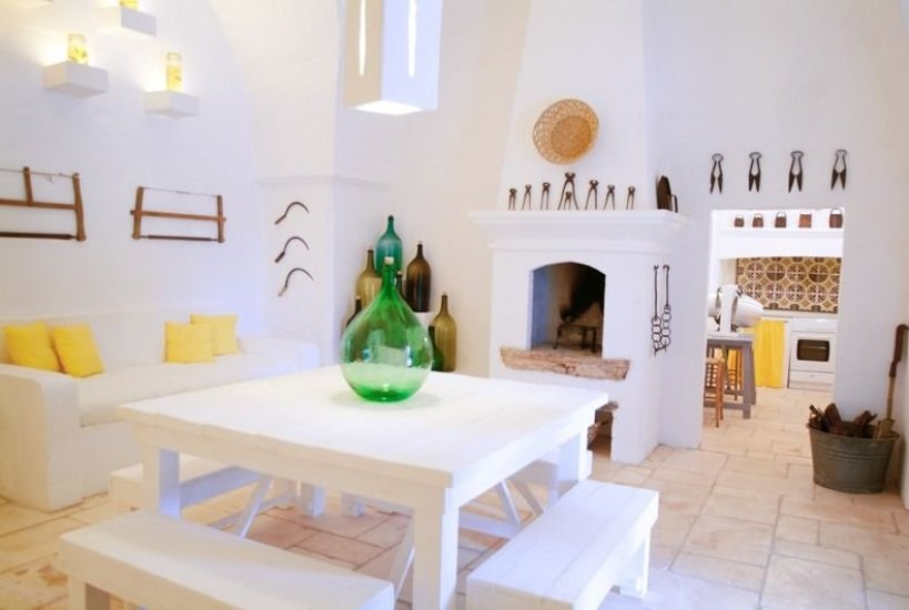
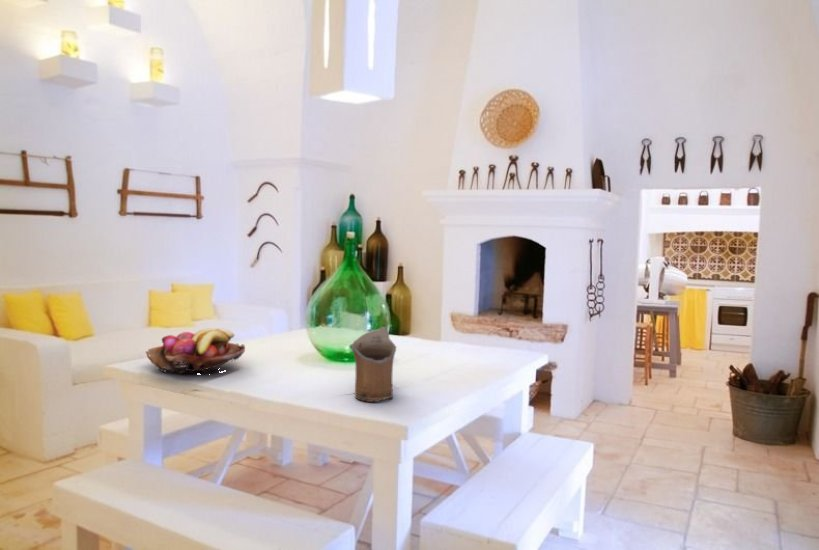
+ ceramic pitcher [348,325,397,403]
+ fruit basket [145,327,246,375]
